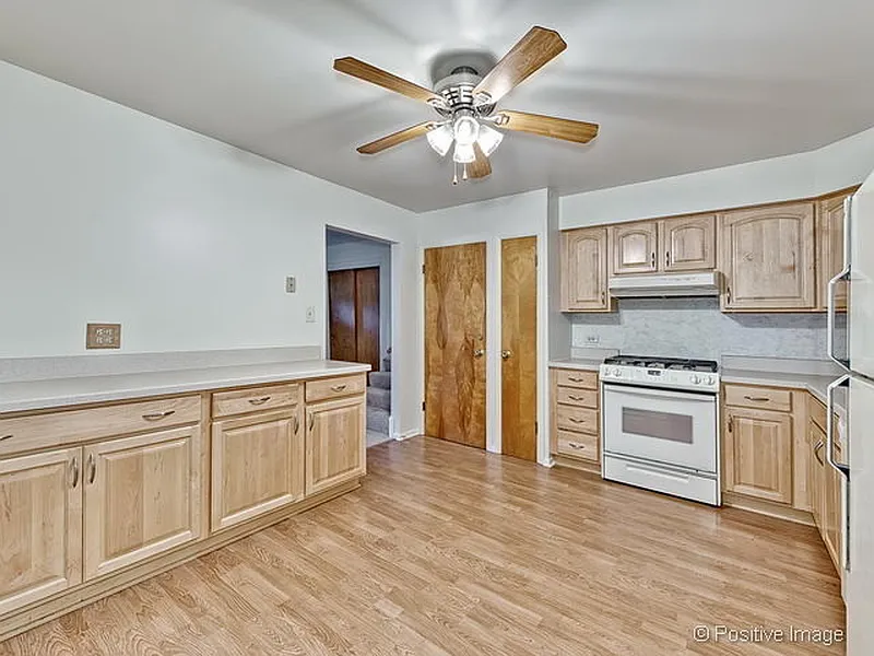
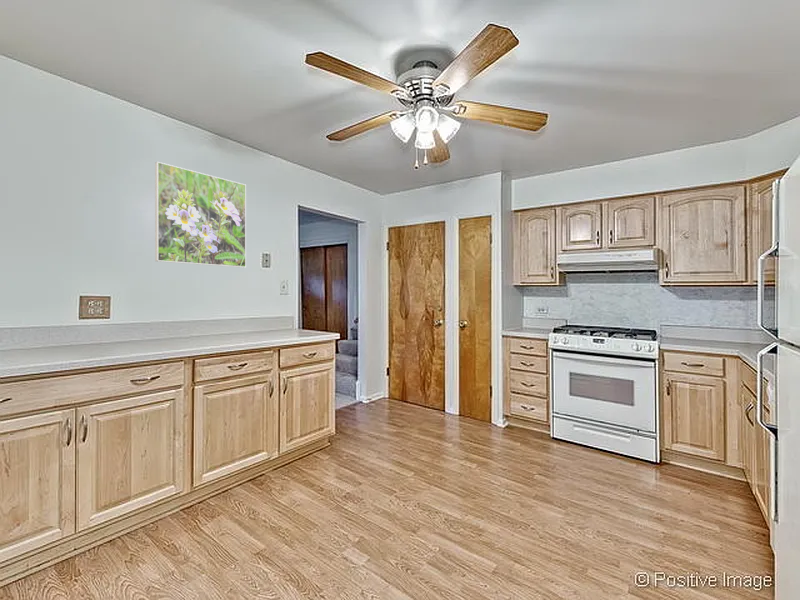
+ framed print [154,161,247,269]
